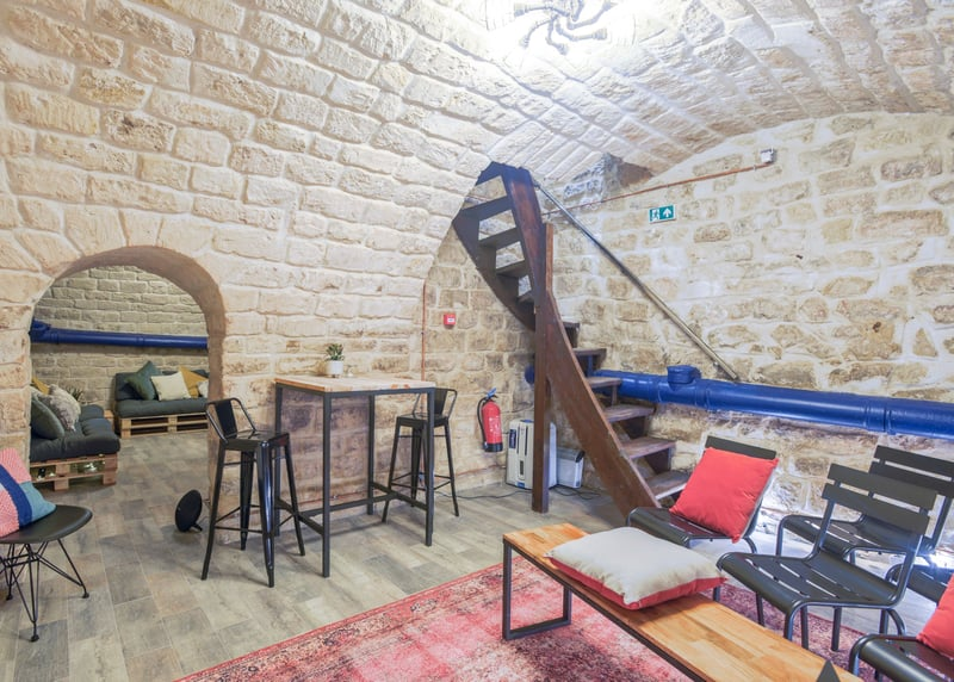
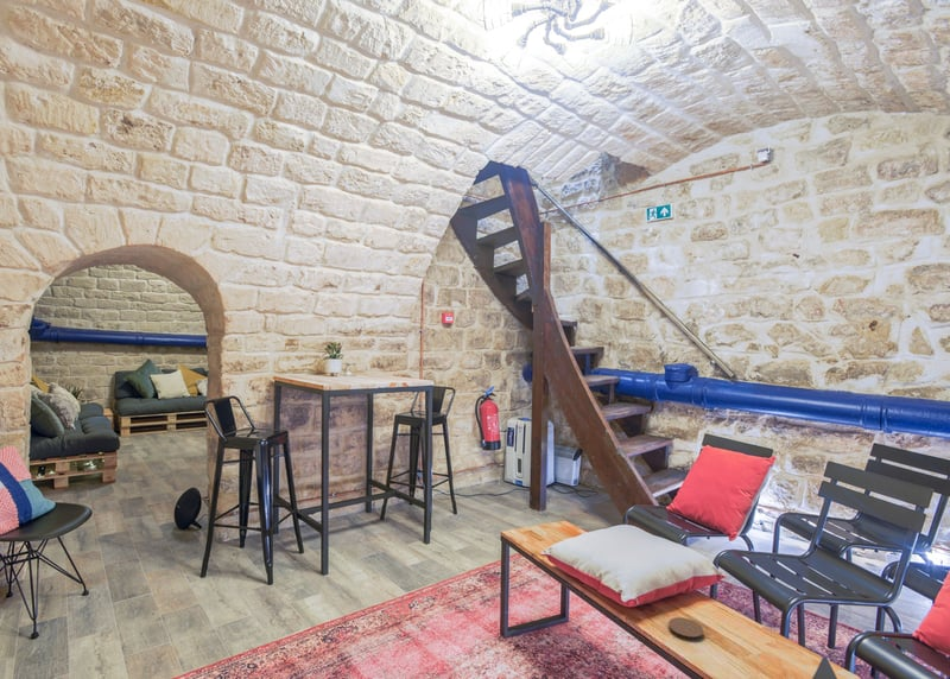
+ coaster [667,616,705,642]
